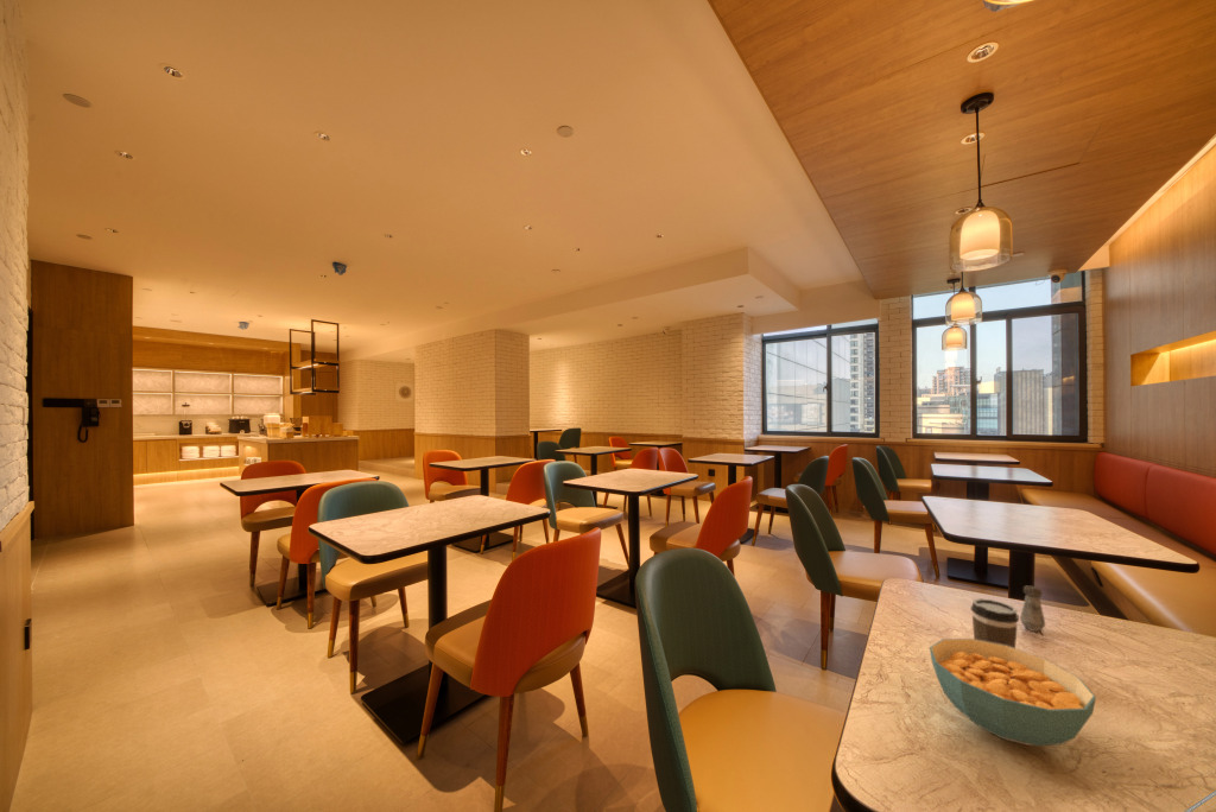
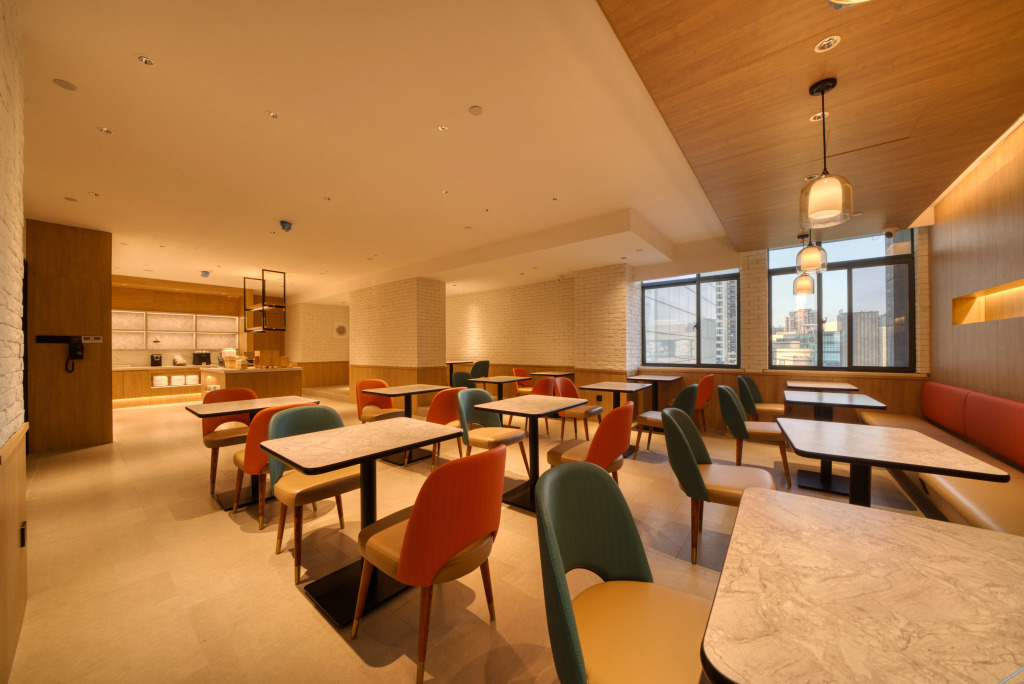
- salt shaker [1019,585,1046,633]
- cereal bowl [929,637,1097,747]
- coffee cup [970,597,1020,648]
